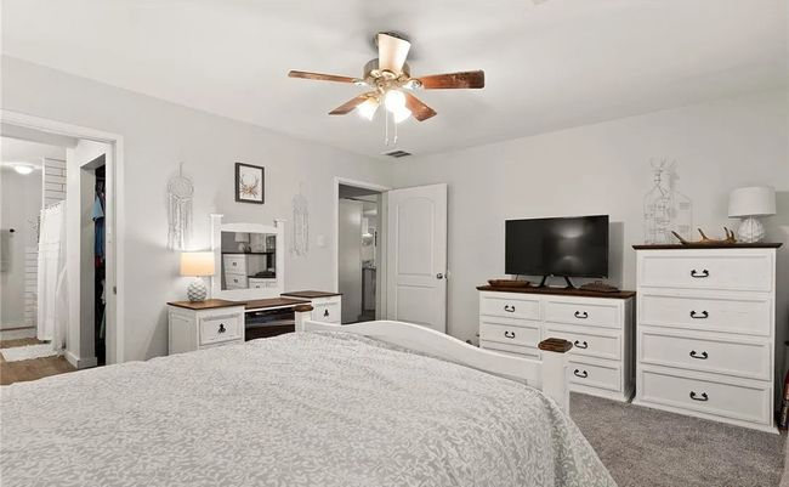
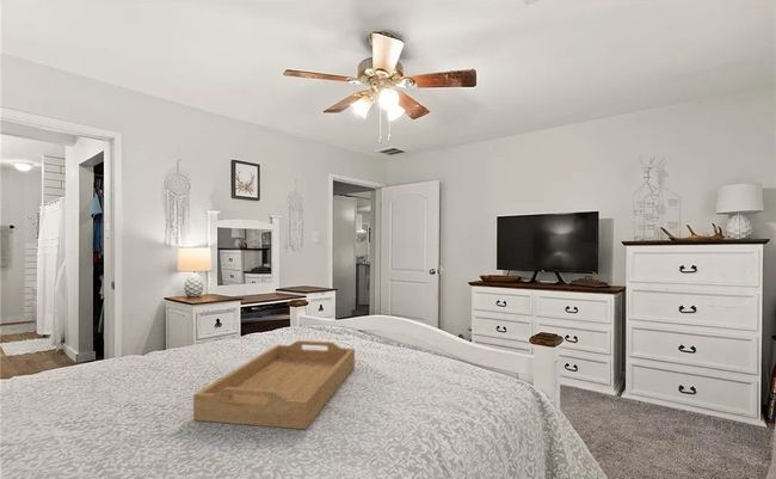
+ serving tray [192,339,356,430]
